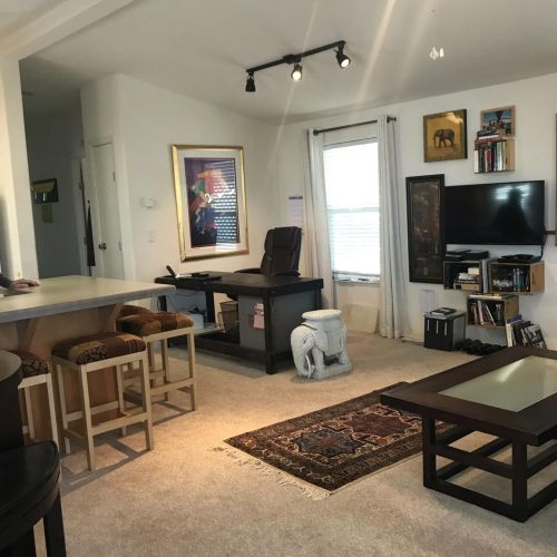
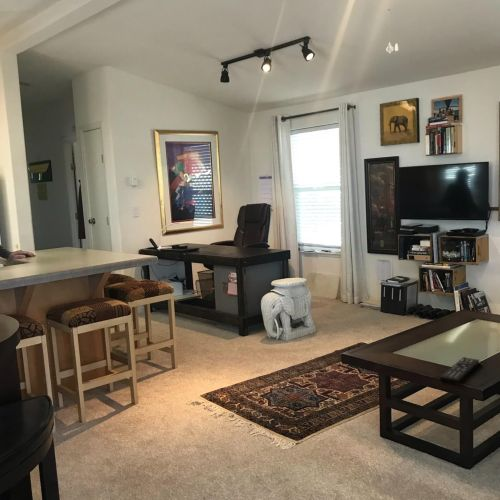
+ remote control [439,356,480,384]
